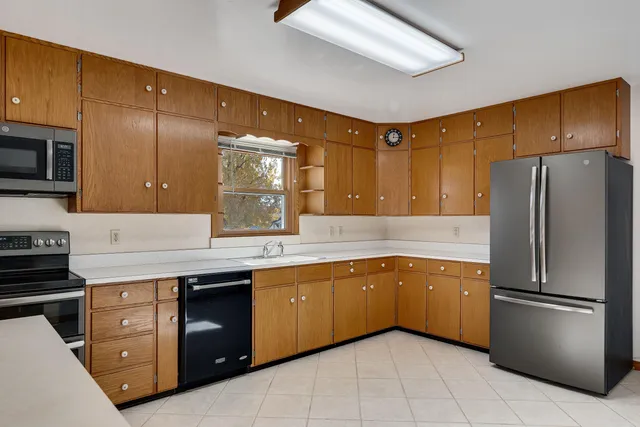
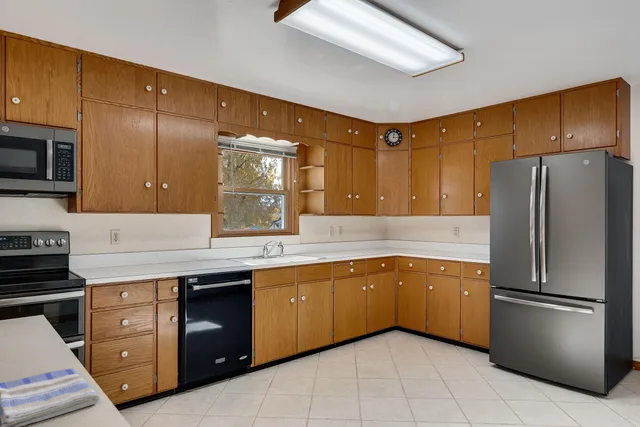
+ dish towel [0,368,101,427]
